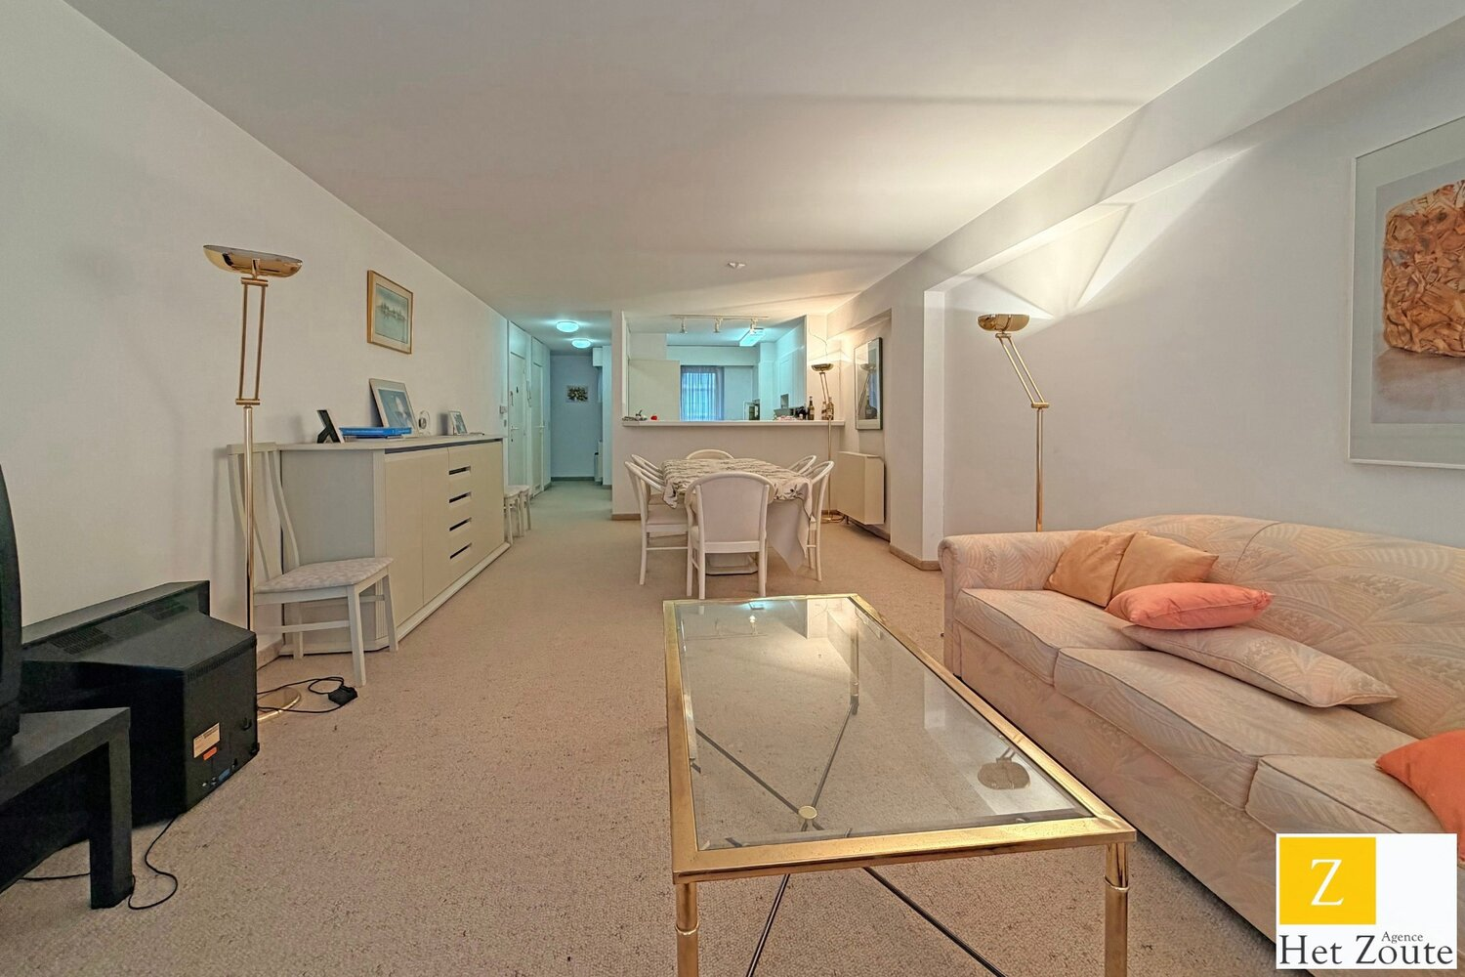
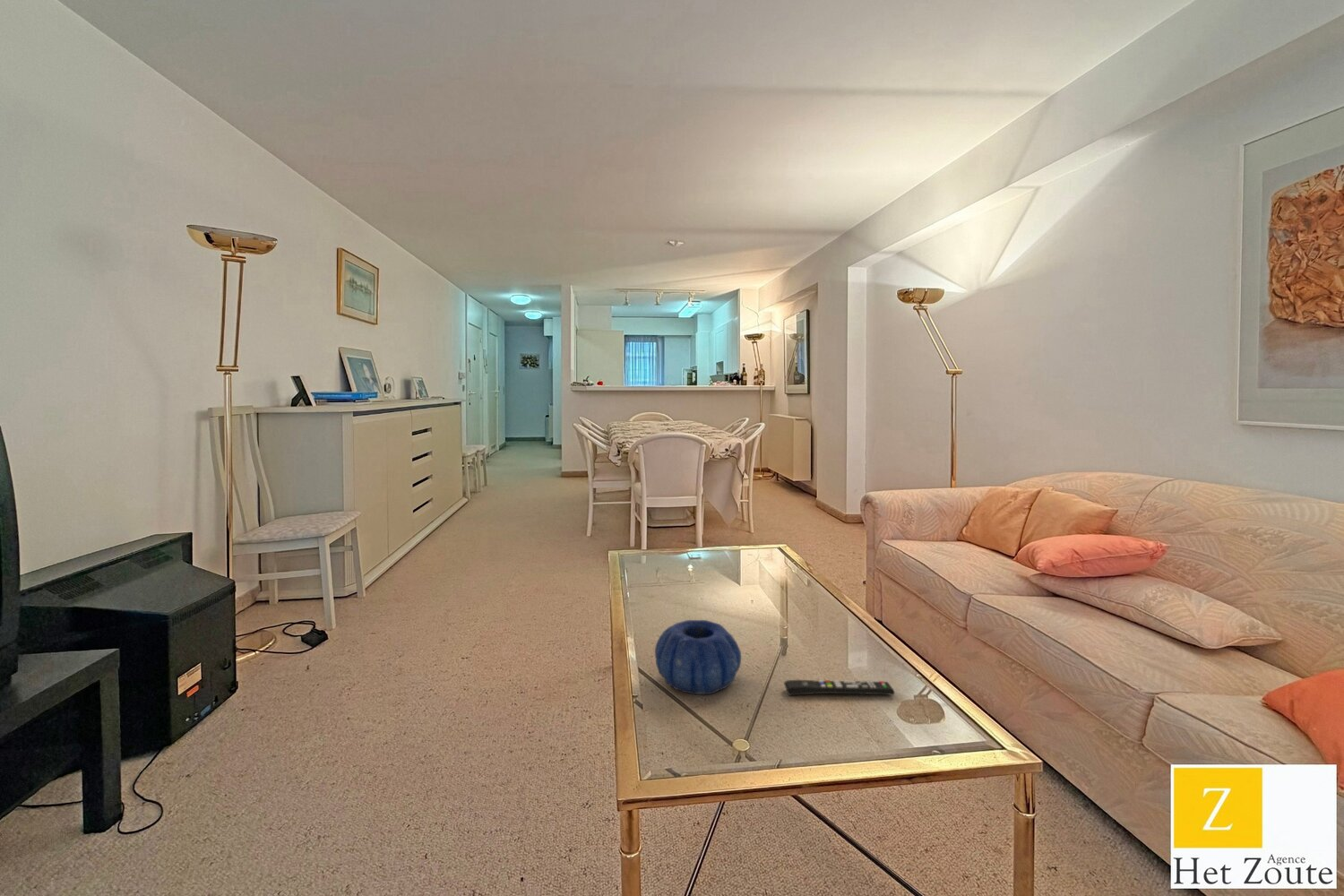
+ decorative bowl [654,619,742,695]
+ remote control [783,679,896,696]
